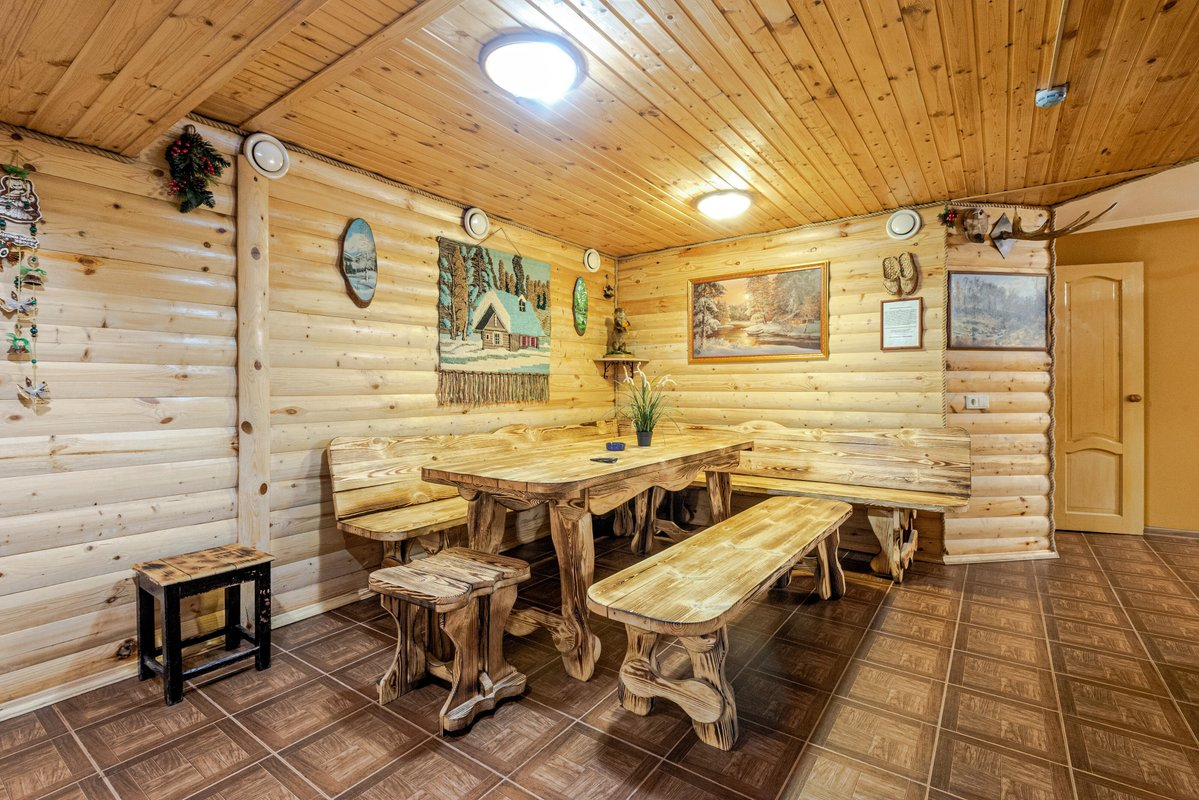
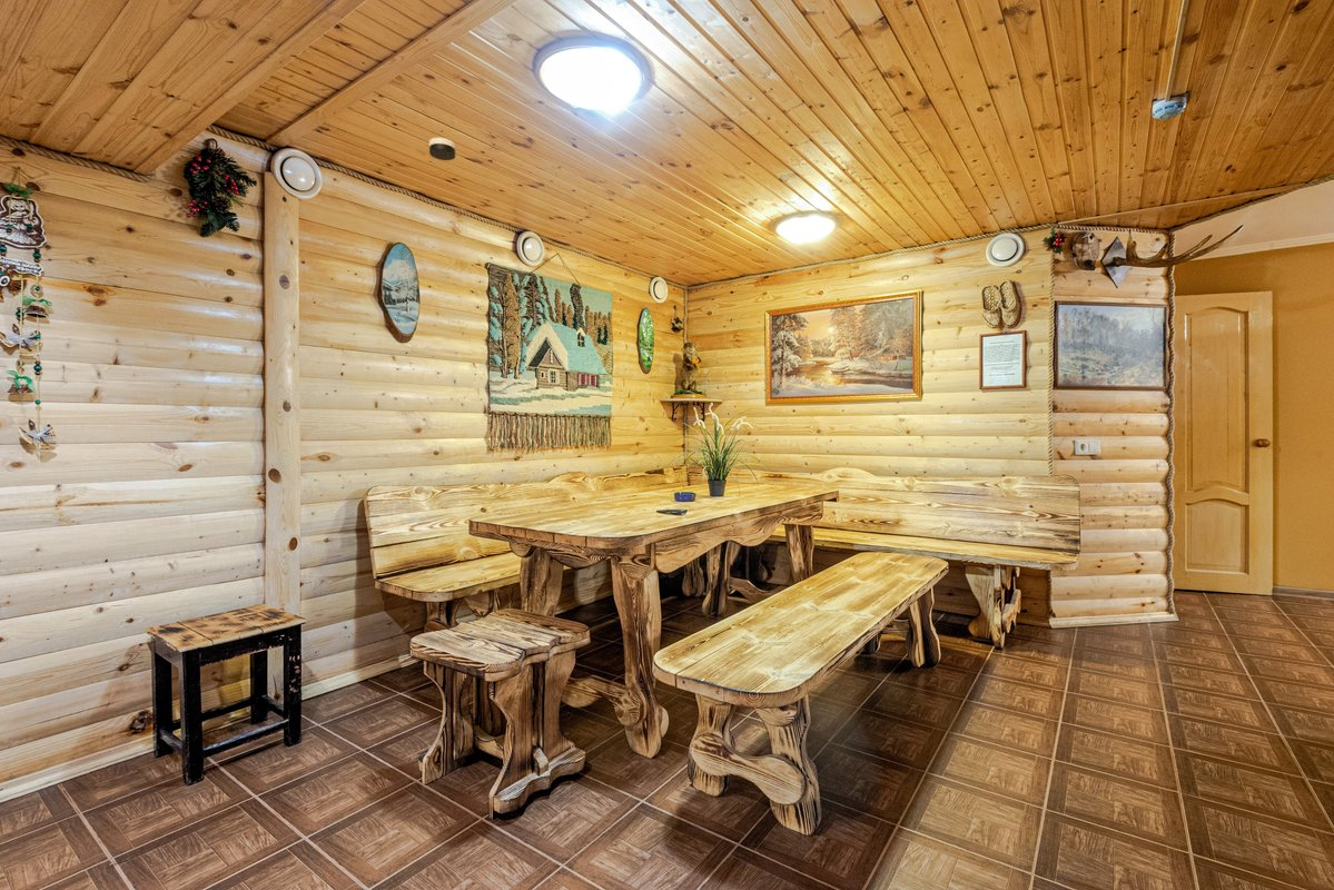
+ smoke detector [428,137,456,161]
